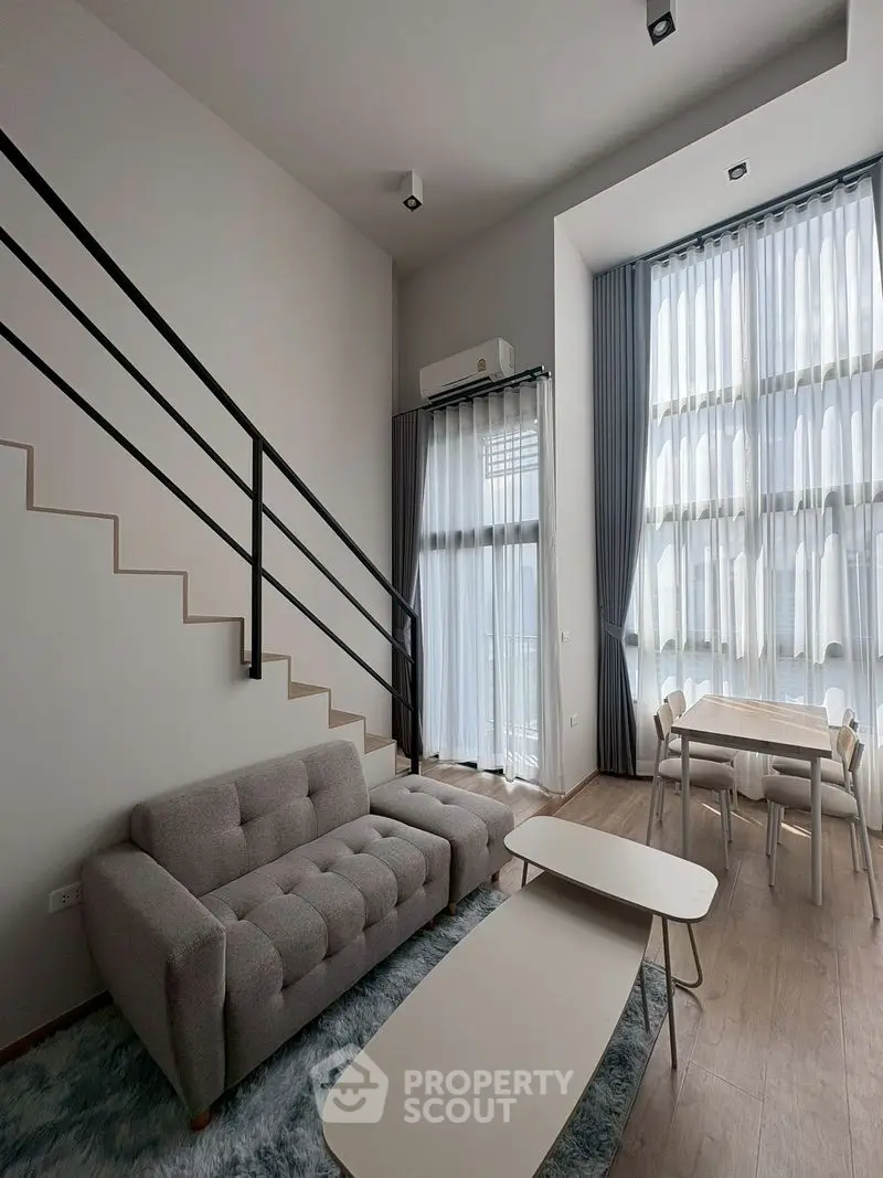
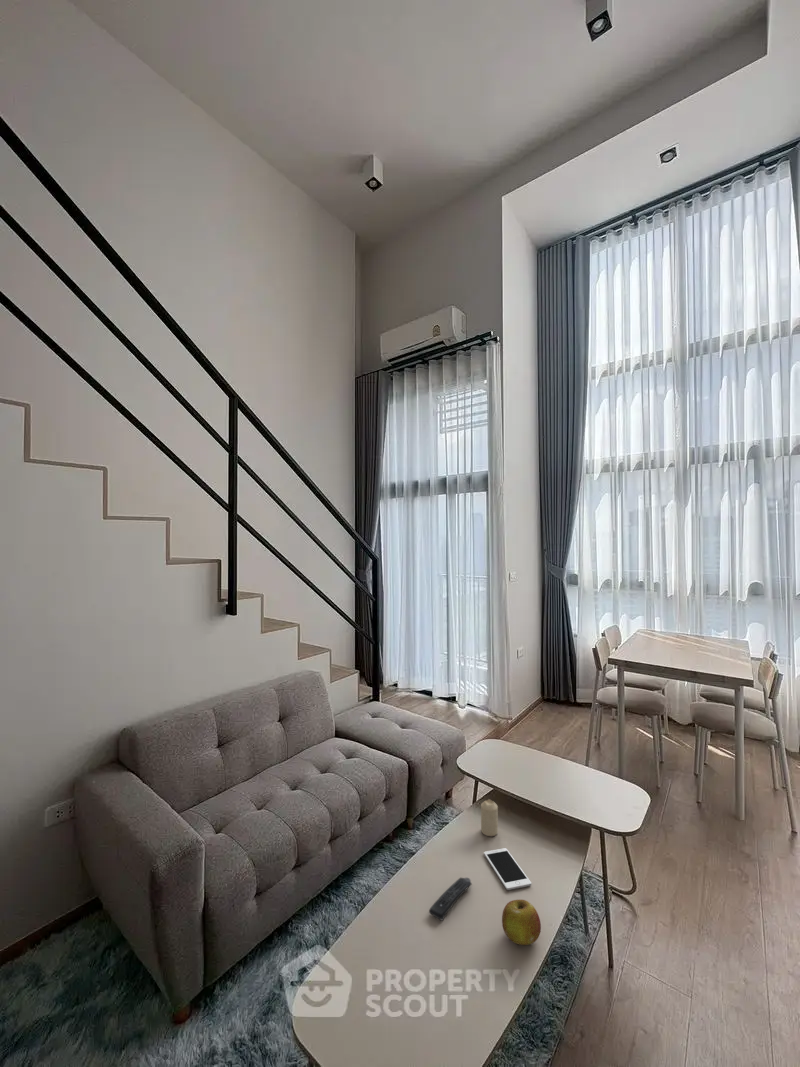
+ candle [480,798,499,837]
+ cell phone [483,847,532,891]
+ fruit [501,899,542,946]
+ remote control [428,877,472,921]
